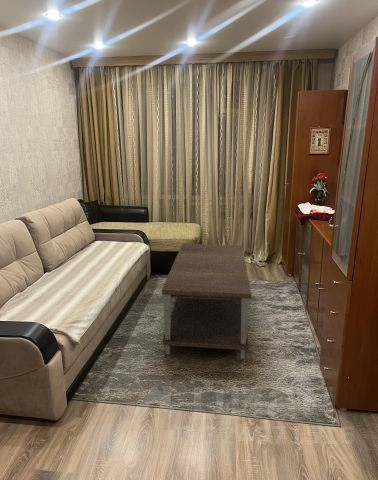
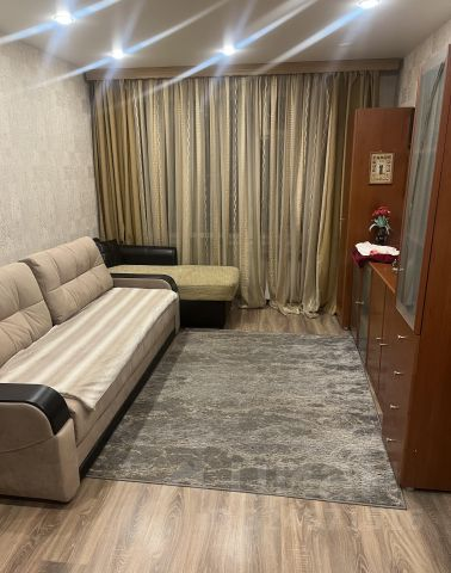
- coffee table [161,243,252,360]
